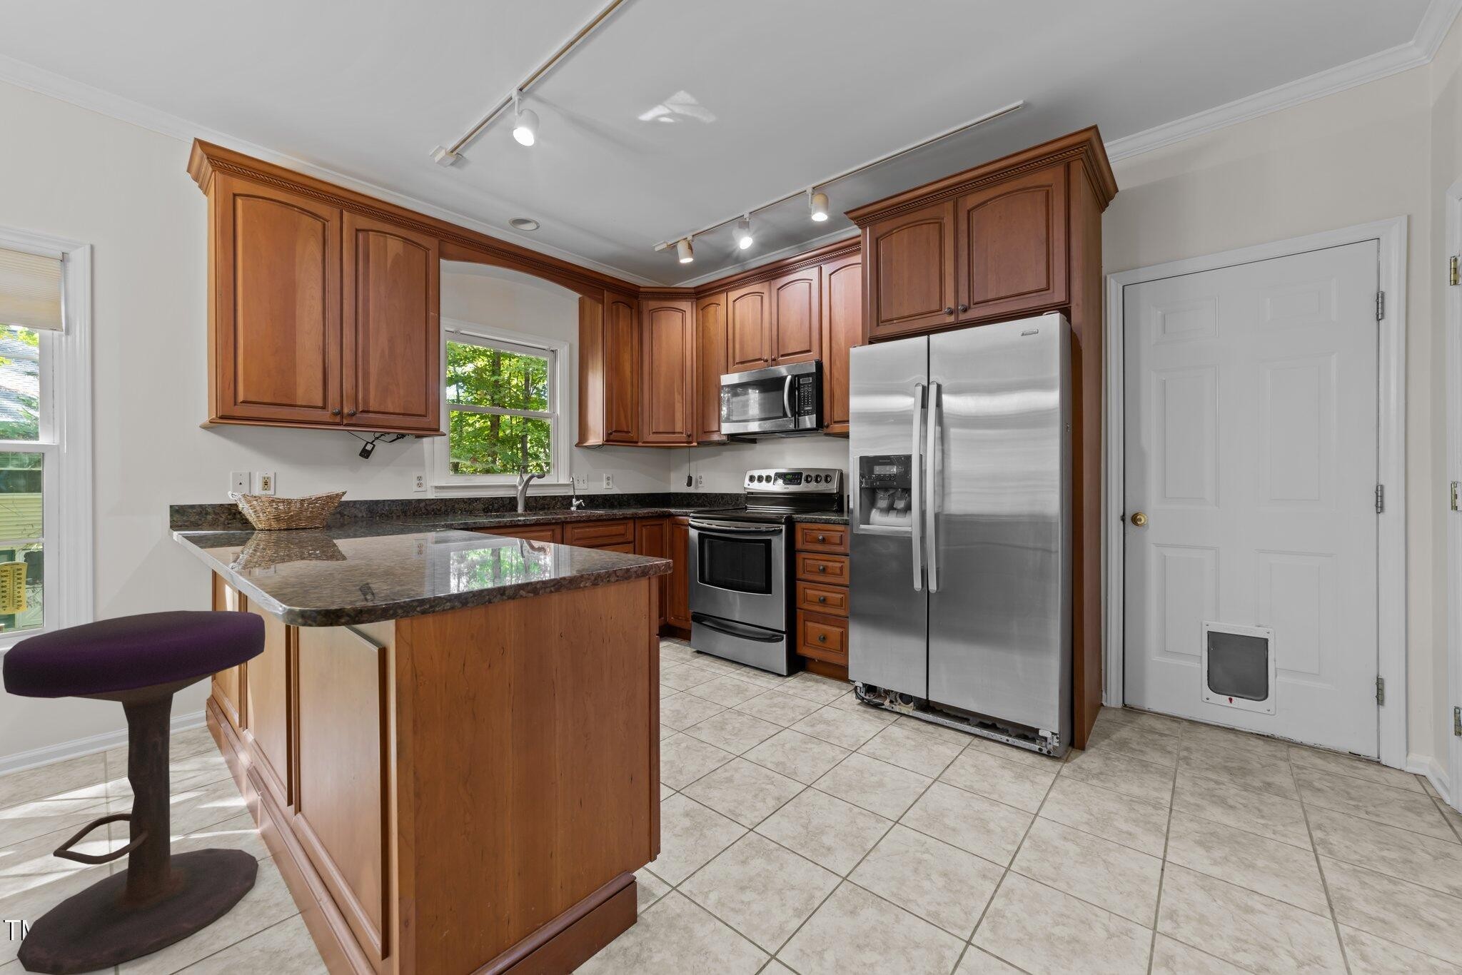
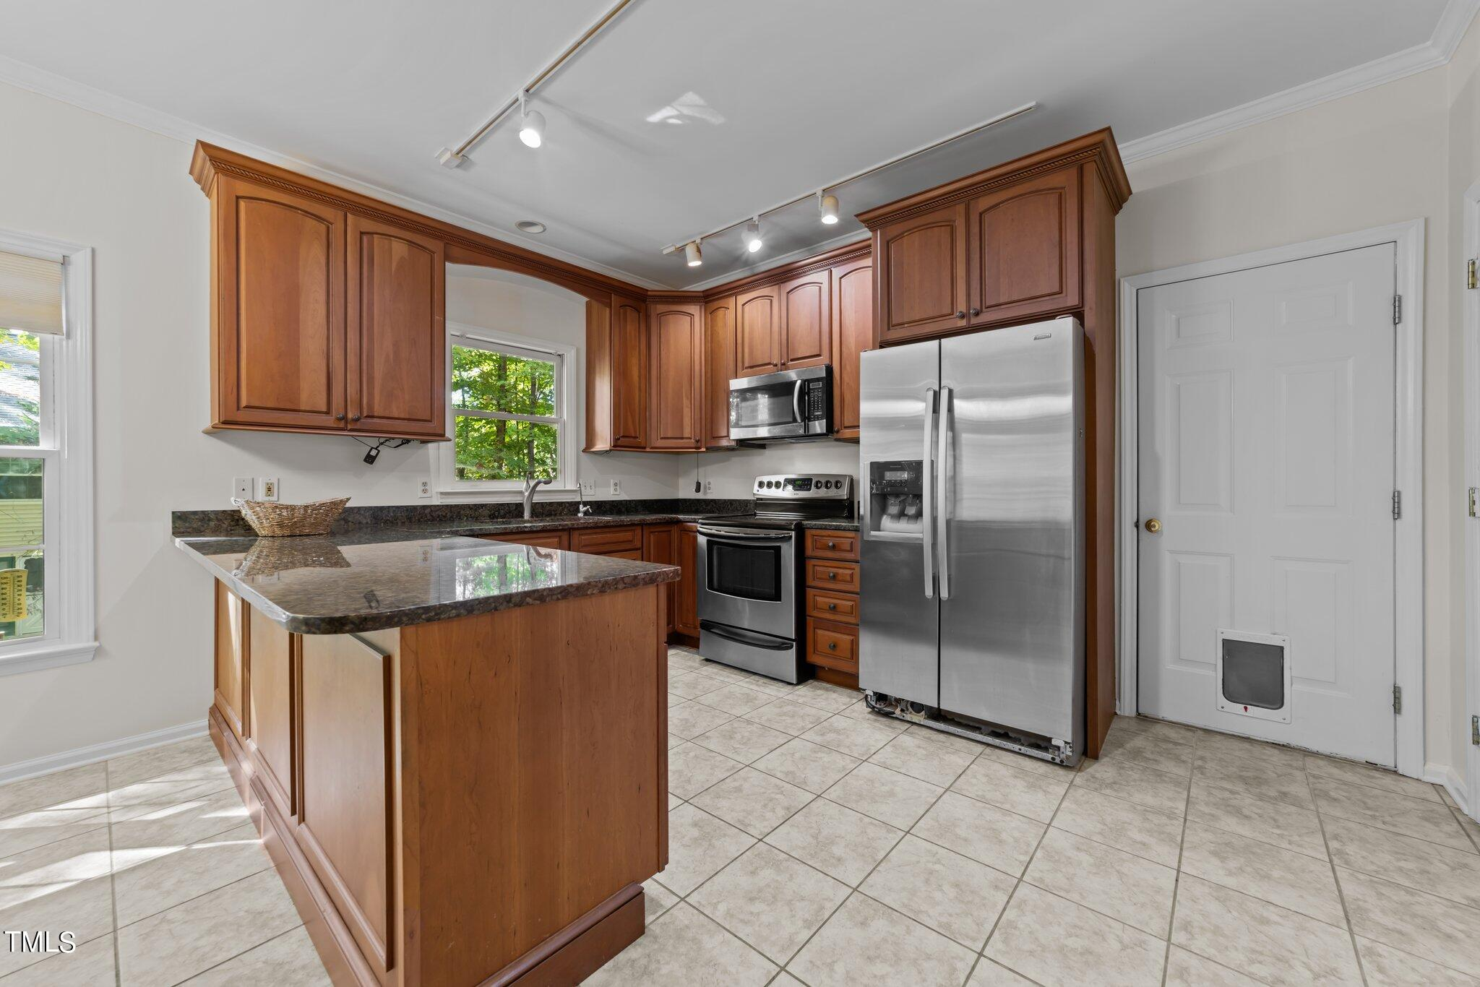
- stool [2,609,267,975]
